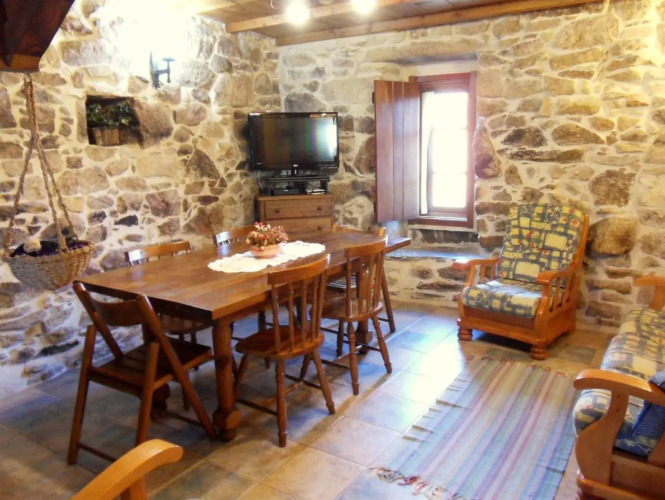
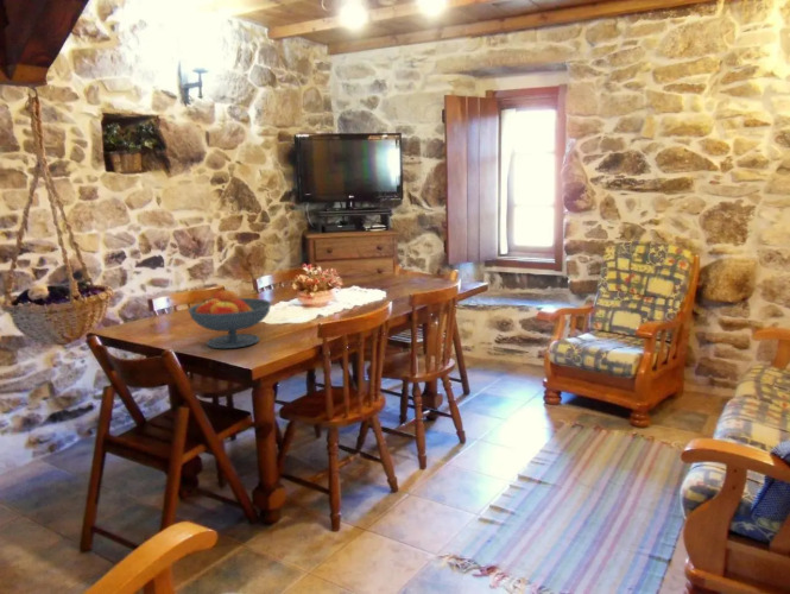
+ fruit bowl [187,287,272,349]
